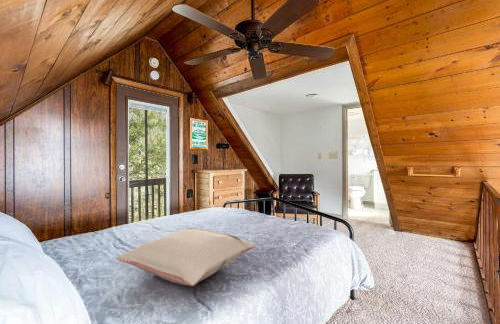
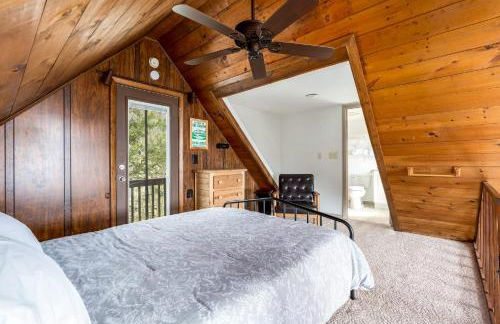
- pillow [115,227,257,287]
